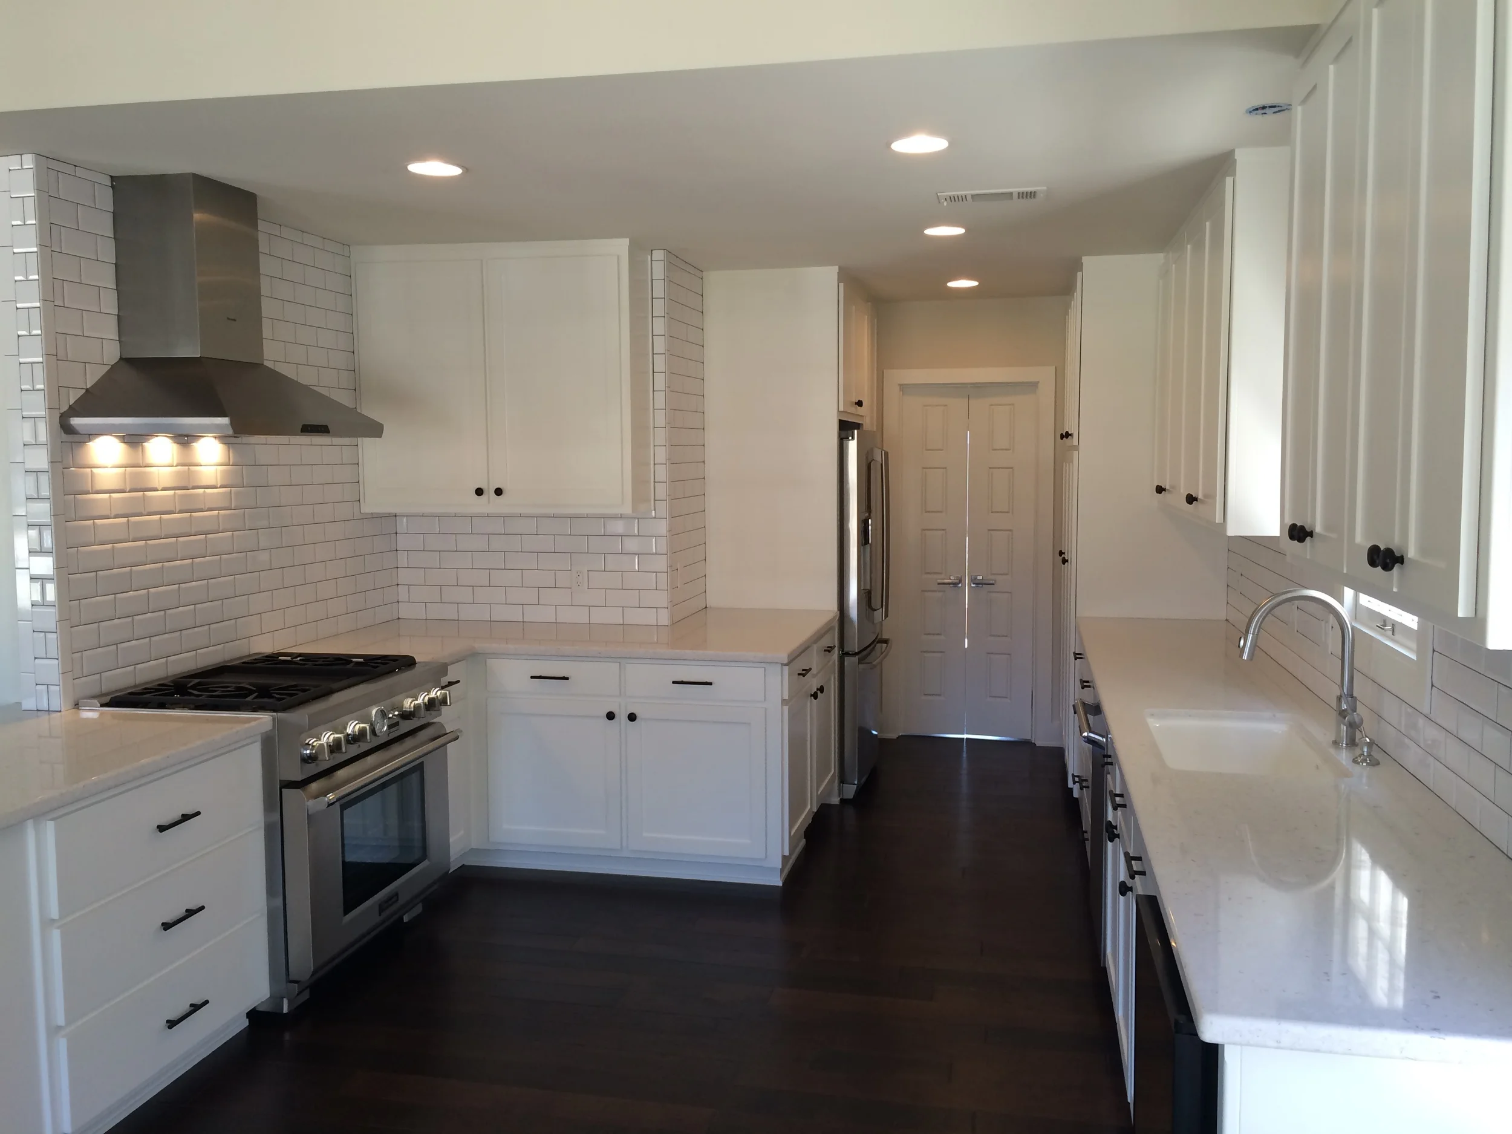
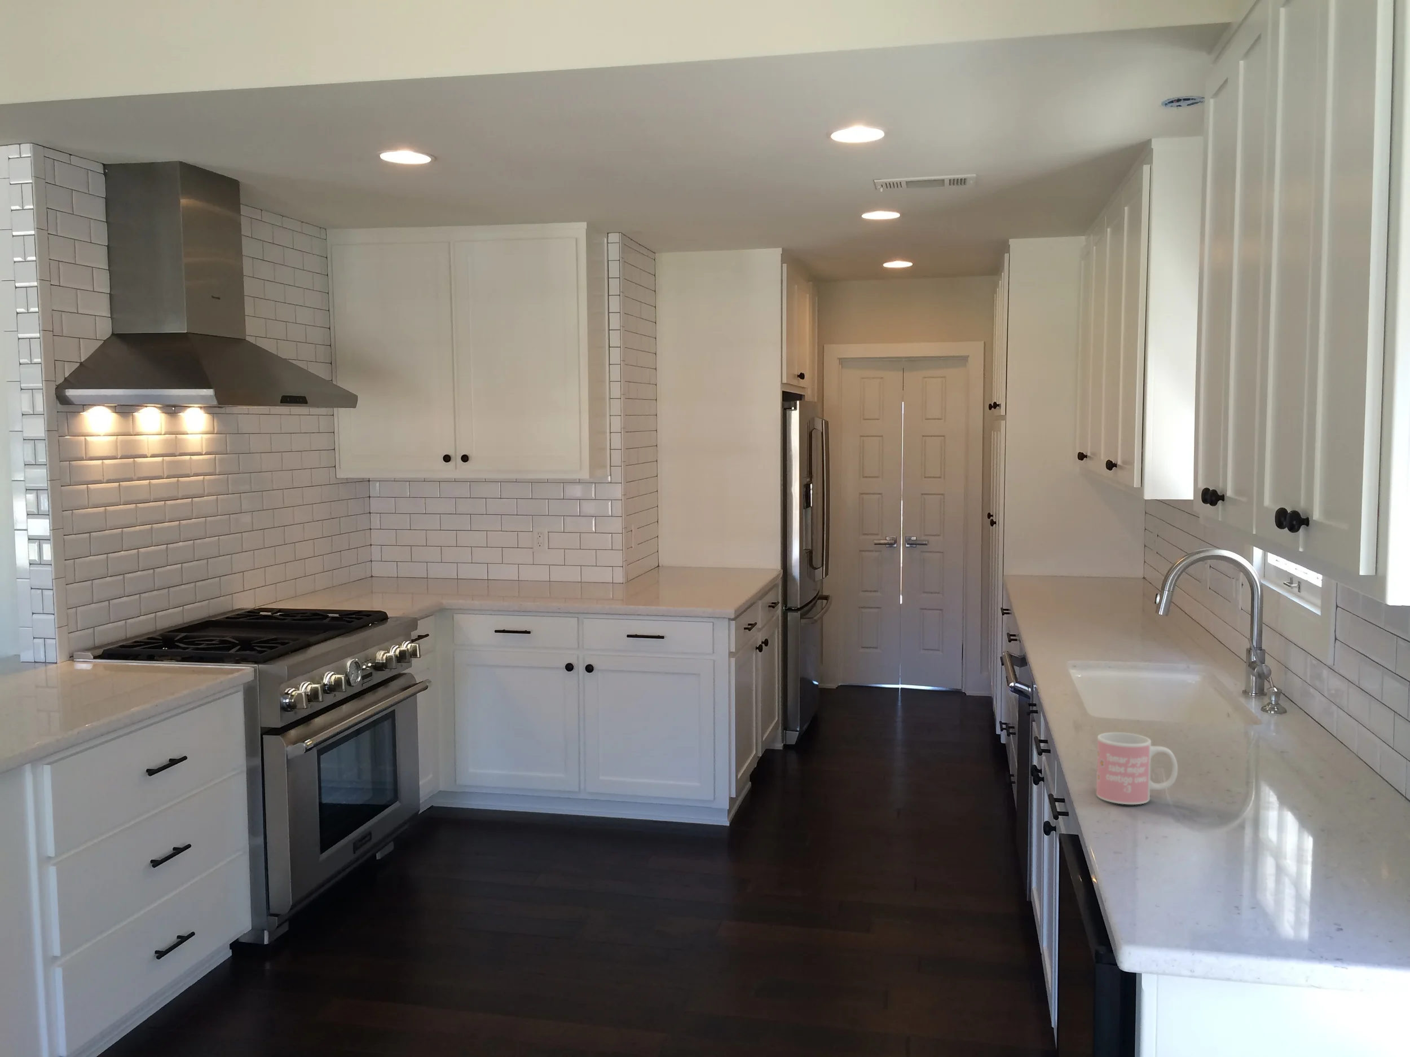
+ mug [1096,732,1178,805]
